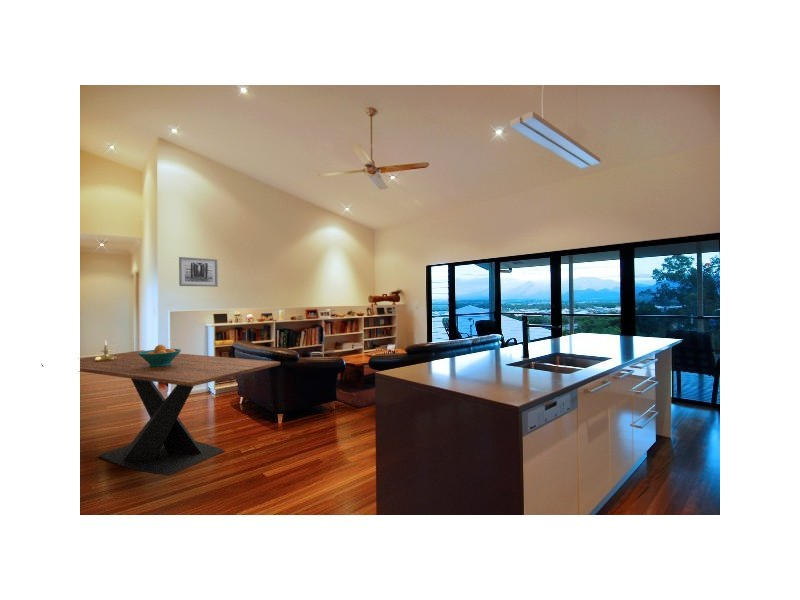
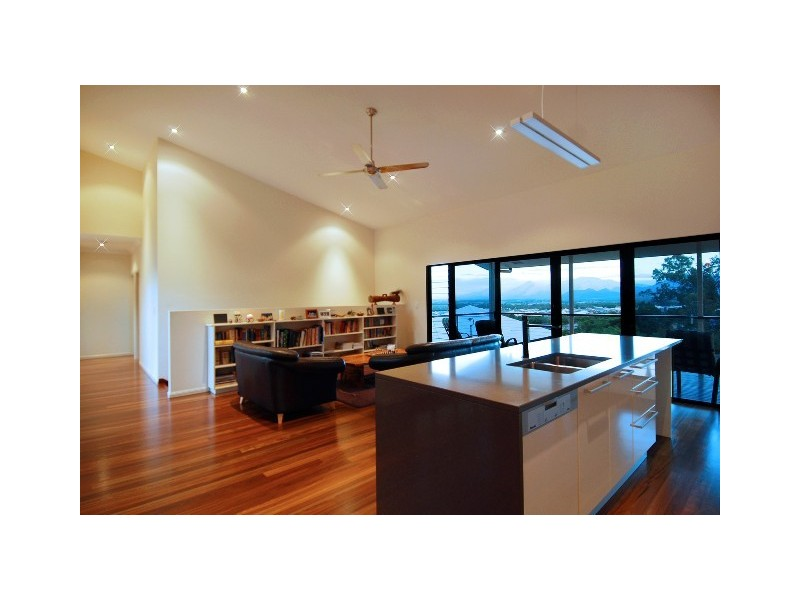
- candle holder [95,339,117,361]
- dining table [41,349,281,477]
- fruit bowl [138,344,182,367]
- wall art [178,256,219,288]
